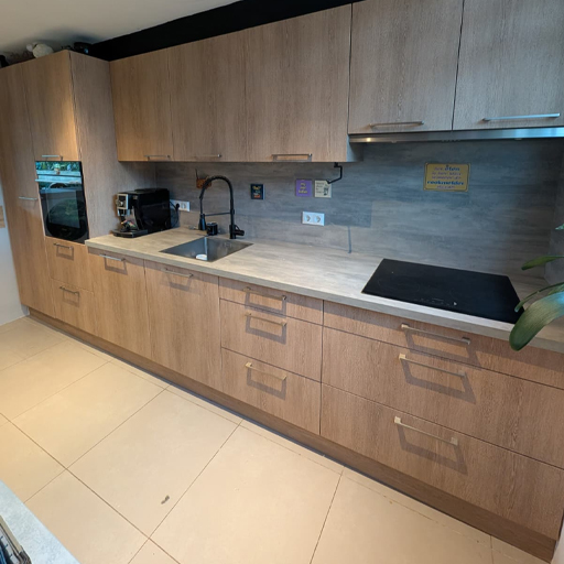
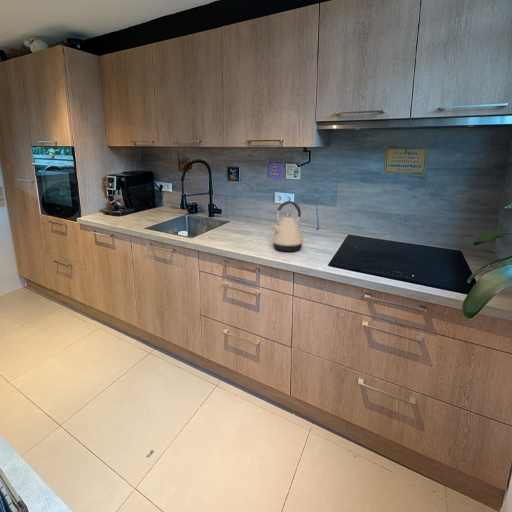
+ kettle [271,200,304,252]
